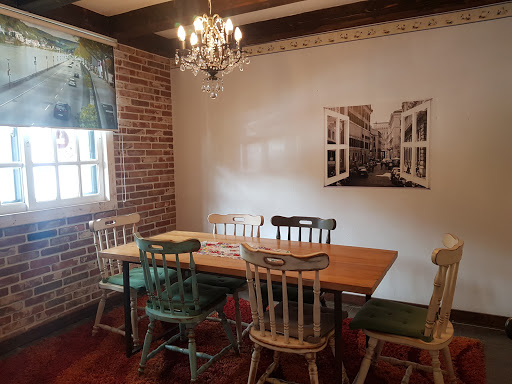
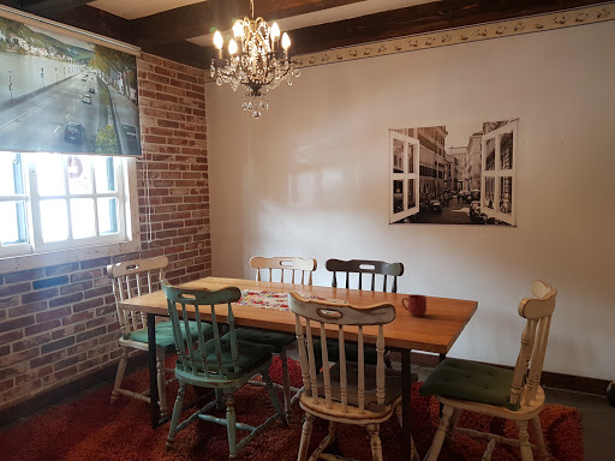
+ mug [400,293,428,318]
